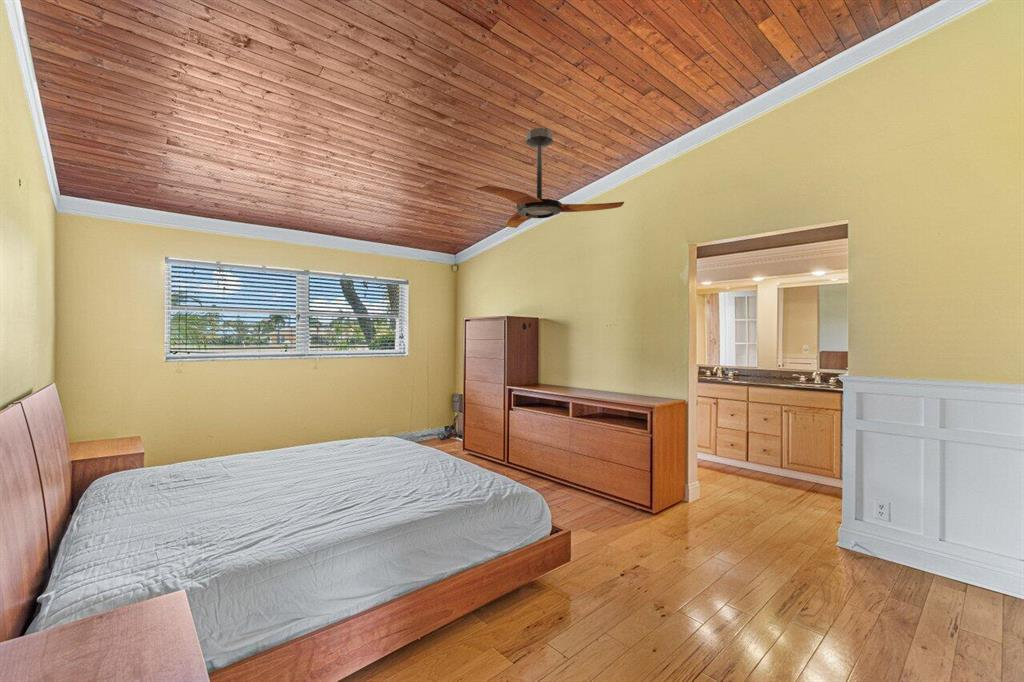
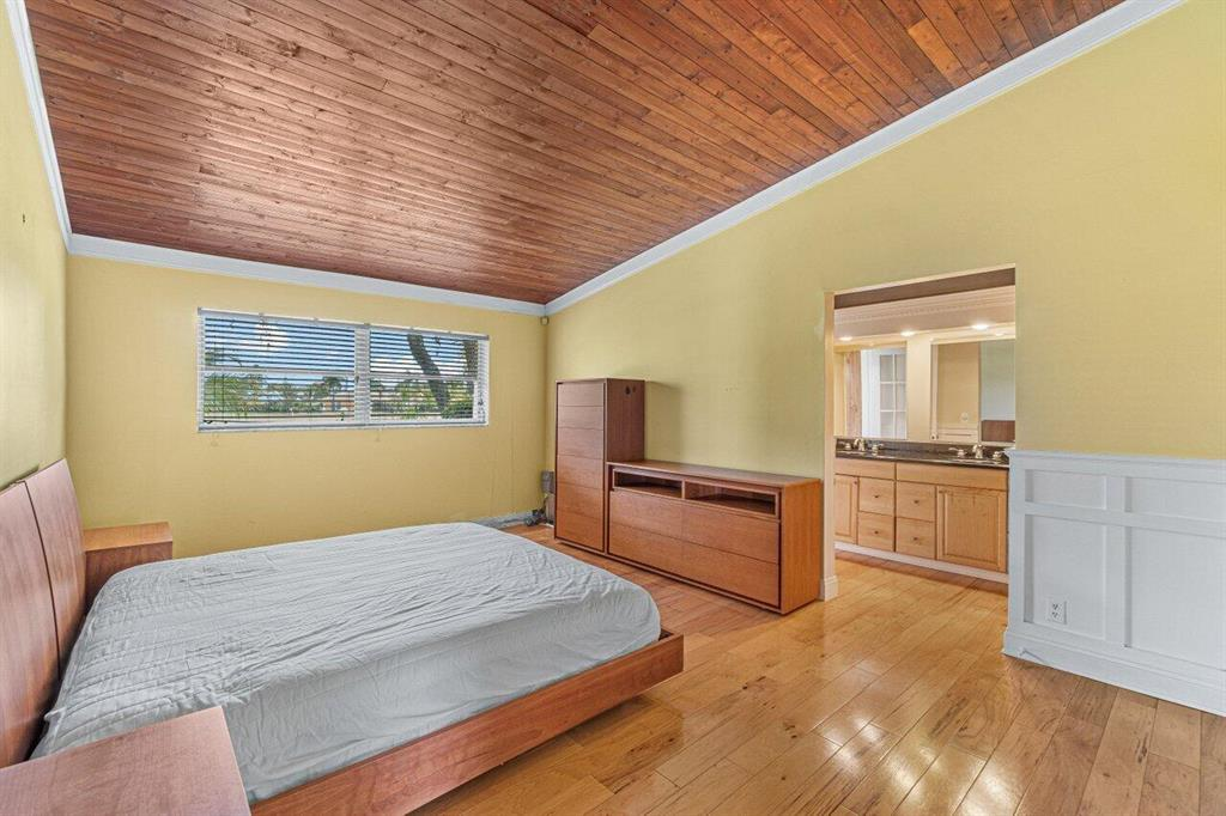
- ceiling fan [475,127,625,229]
